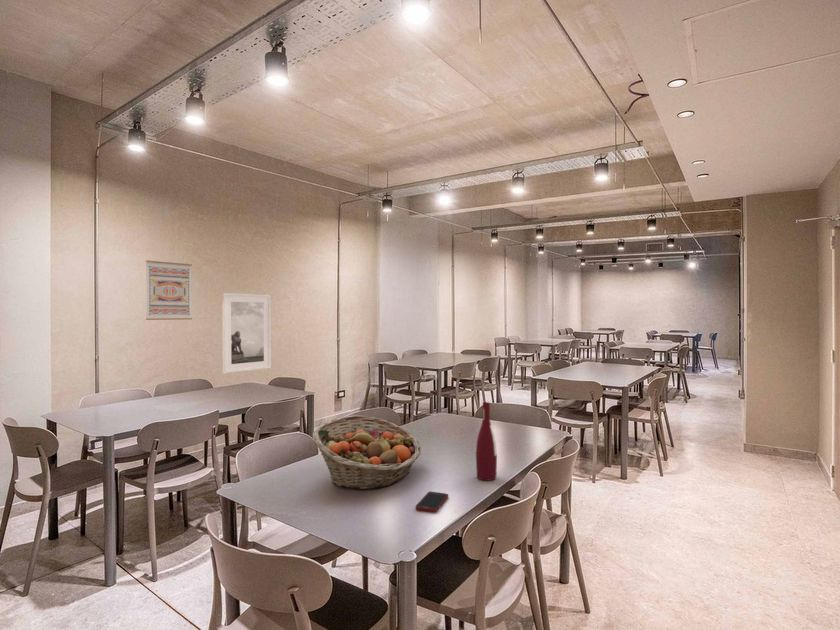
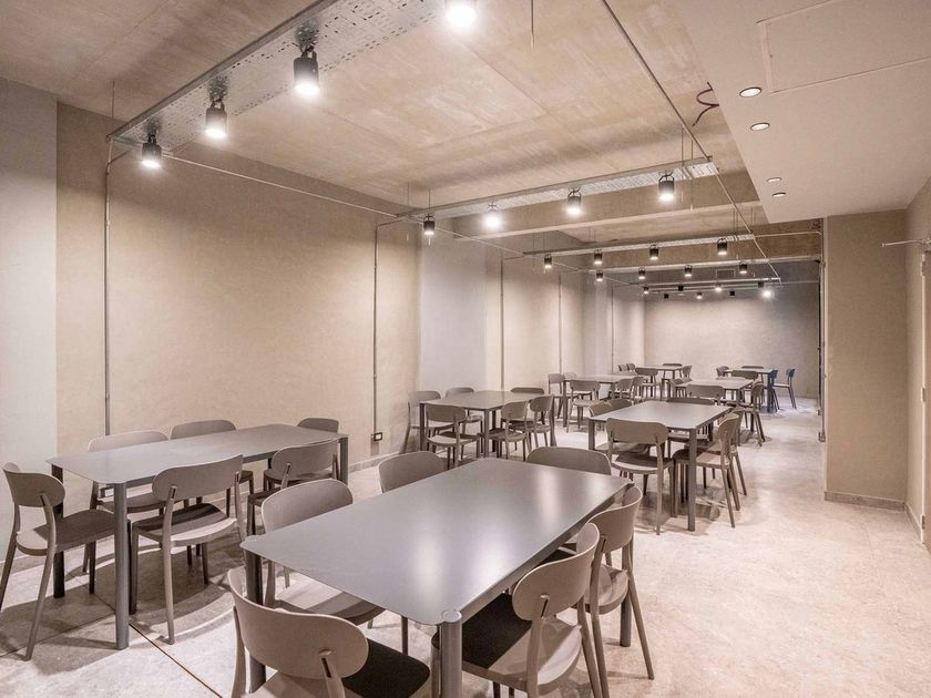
- wall art [145,259,193,321]
- fruit basket [312,414,422,491]
- cell phone [415,491,449,513]
- alcohol [475,401,498,482]
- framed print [221,292,272,374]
